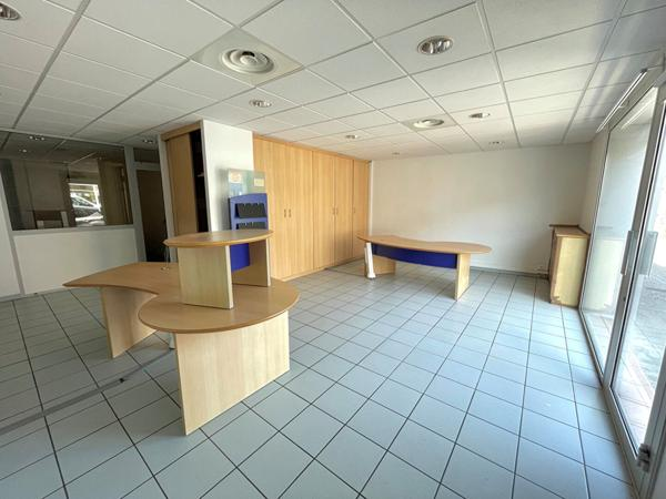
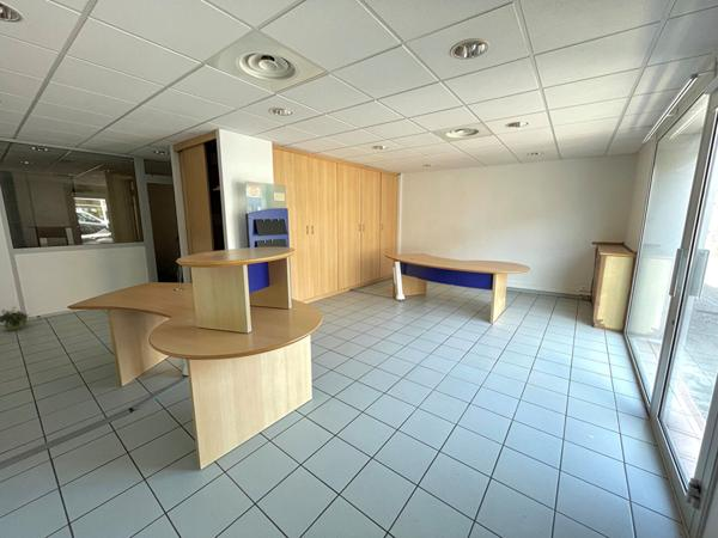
+ potted plant [0,306,34,331]
